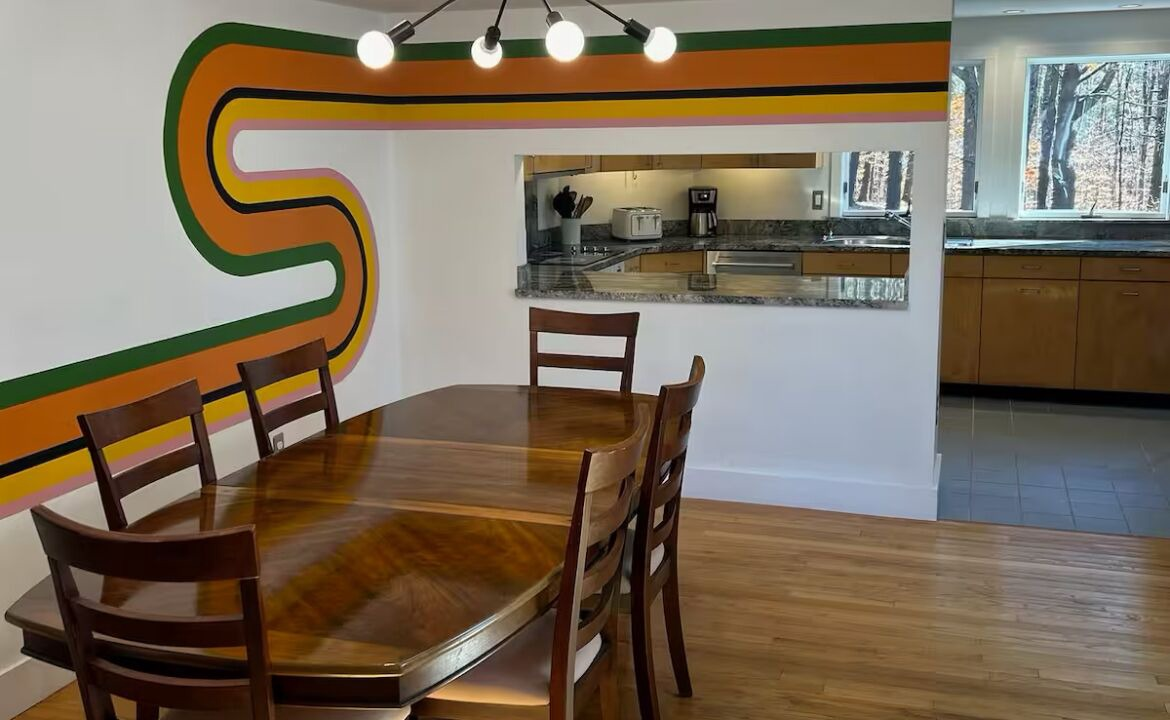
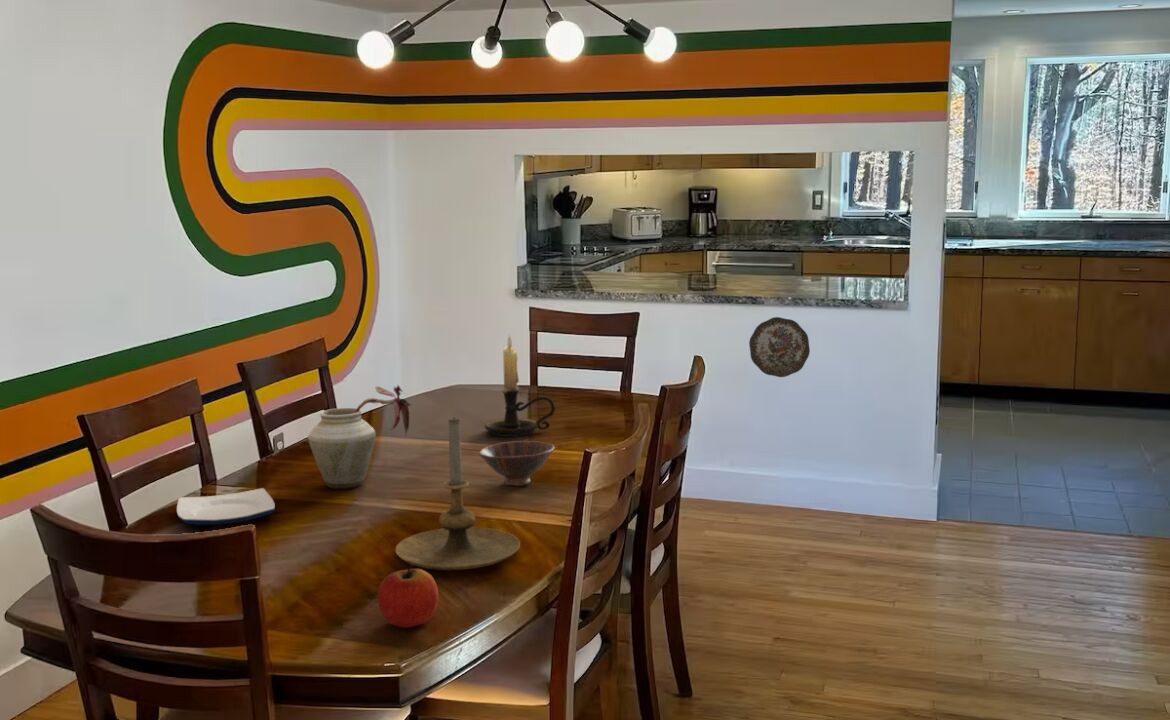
+ plate [176,487,276,526]
+ apple [377,564,440,629]
+ candle holder [484,332,556,438]
+ bowl [478,440,556,487]
+ vase [307,385,412,490]
+ candle holder [394,417,521,571]
+ decorative plate [748,316,811,378]
